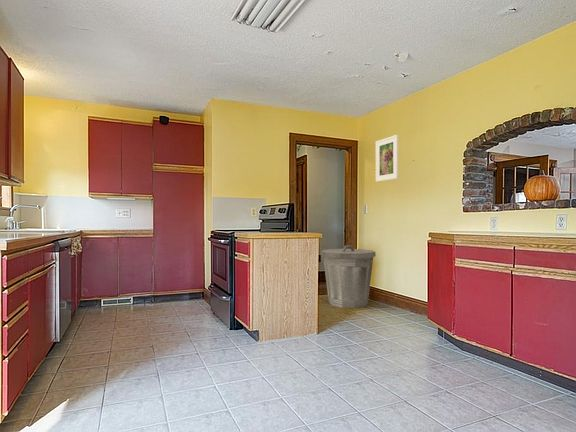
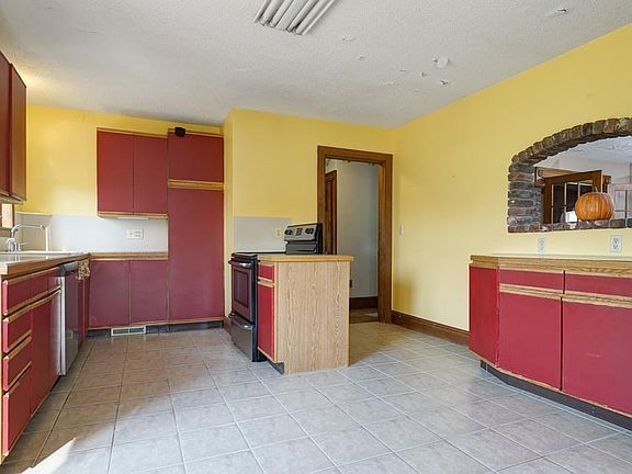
- trash can [320,244,377,309]
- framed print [375,134,399,183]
